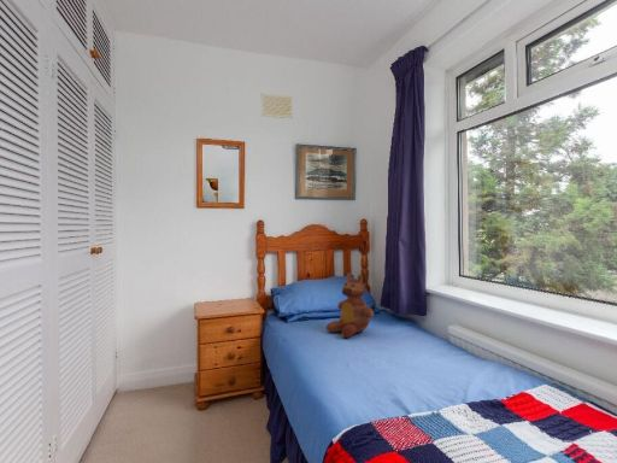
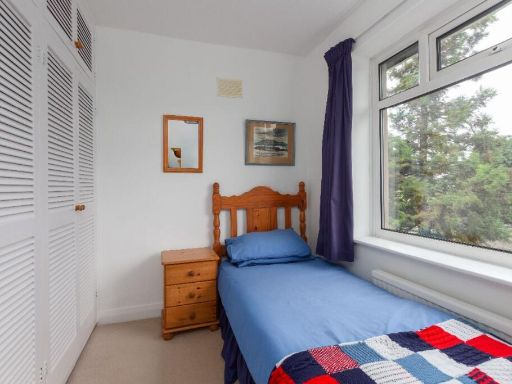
- teddy bear [325,272,375,339]
